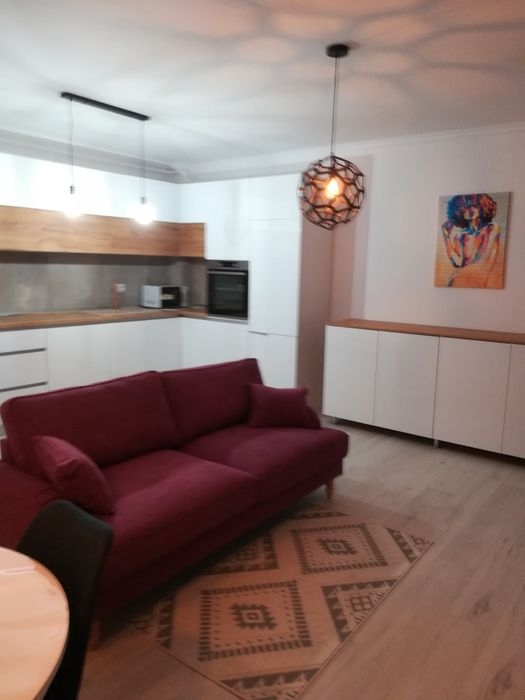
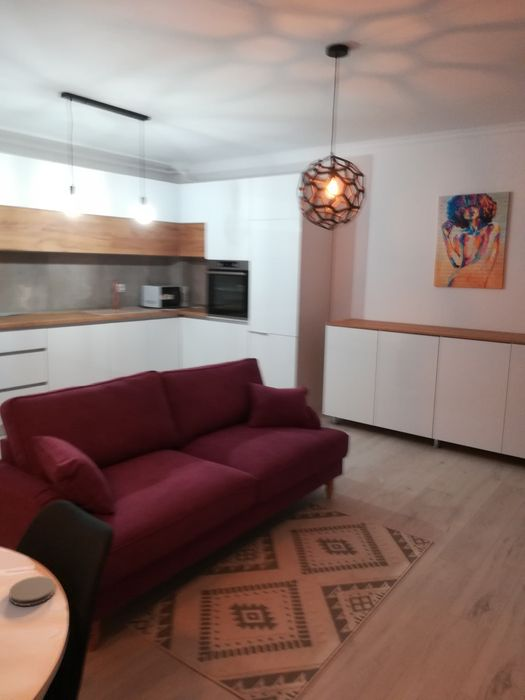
+ coaster [8,575,56,607]
